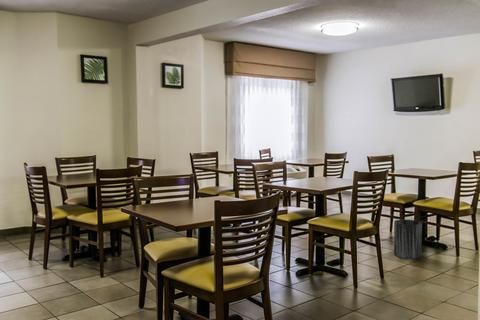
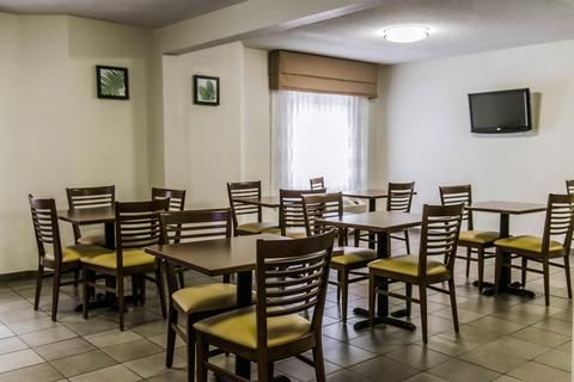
- trash can [393,219,423,260]
